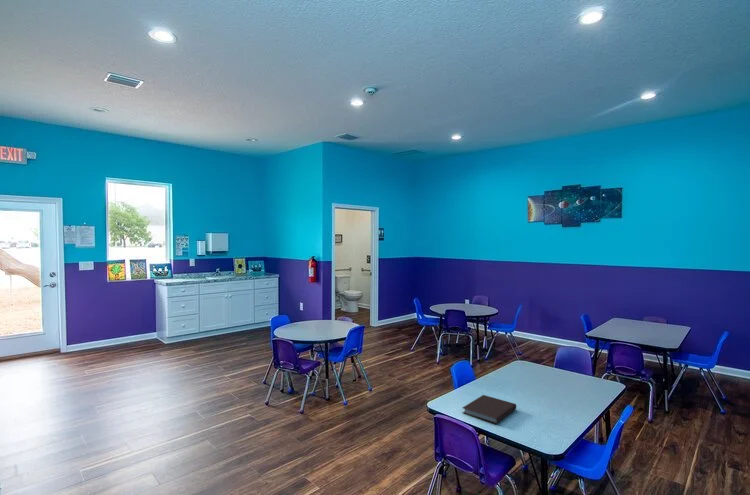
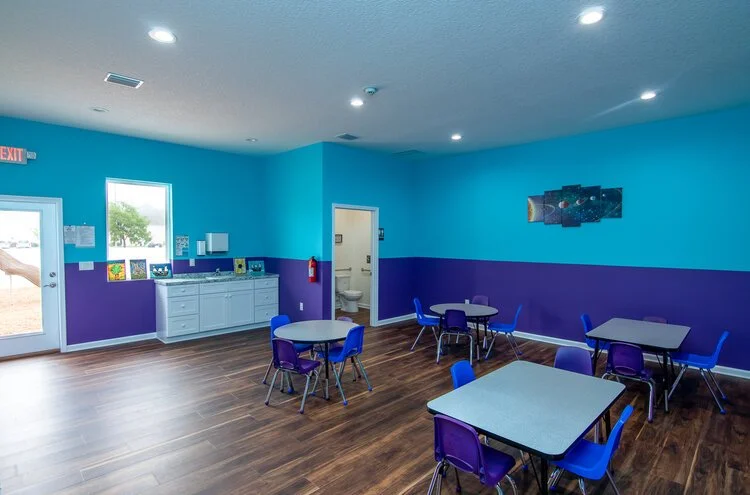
- notebook [462,394,517,425]
